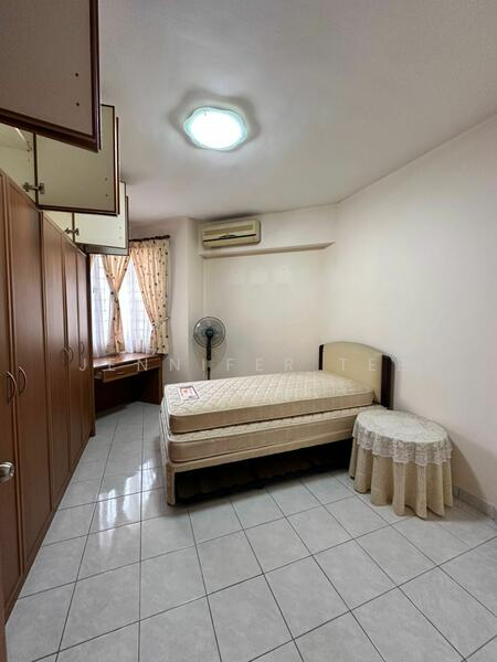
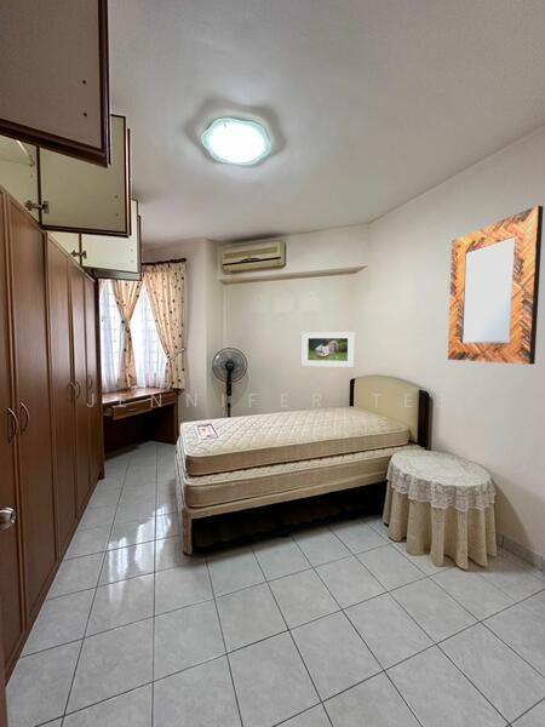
+ home mirror [447,205,545,366]
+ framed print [302,331,355,368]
